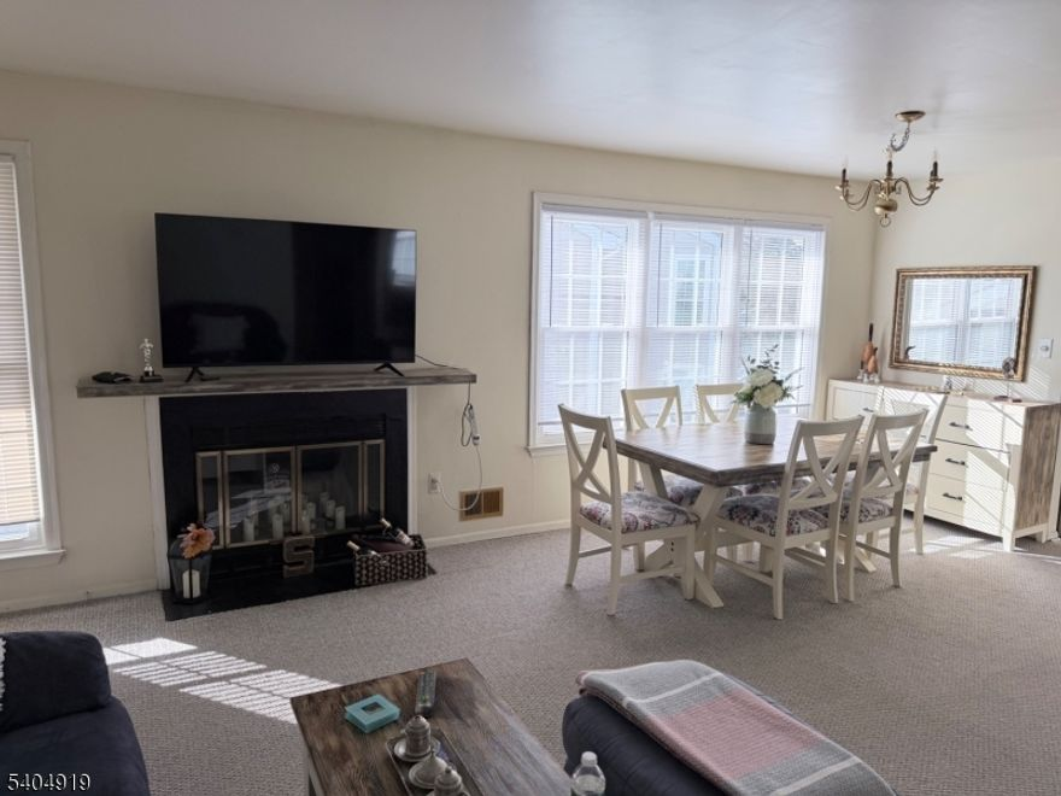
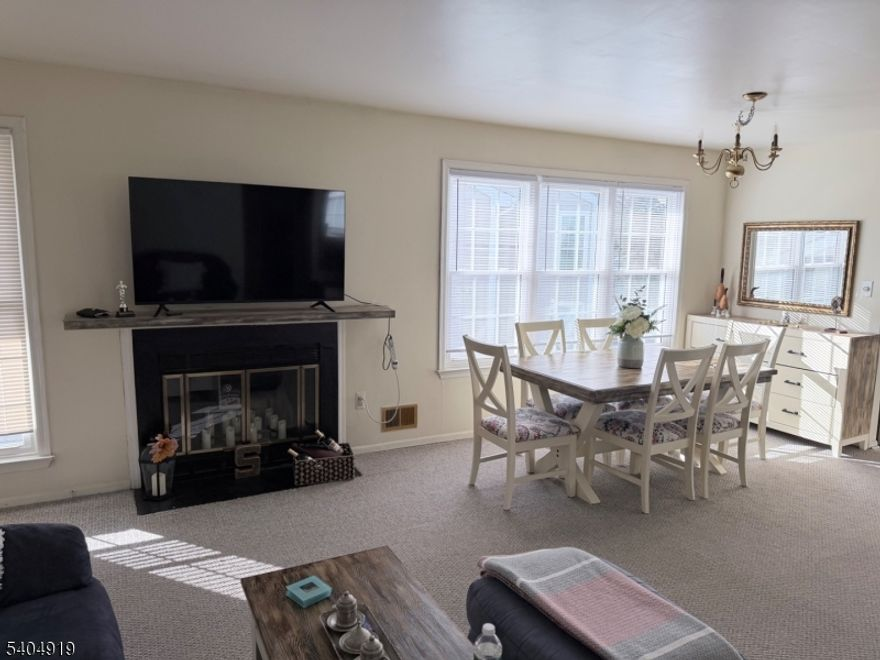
- remote control [414,671,438,719]
